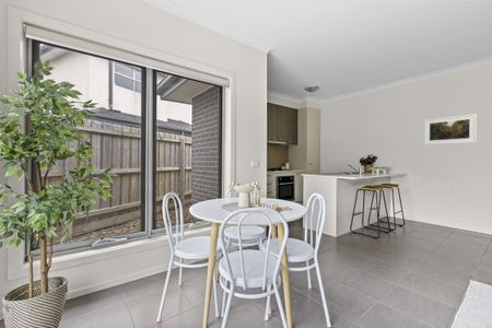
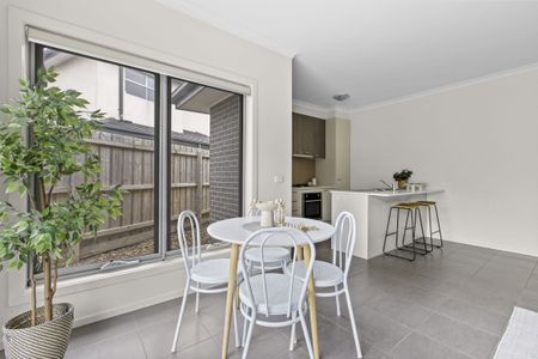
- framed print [423,113,478,147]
